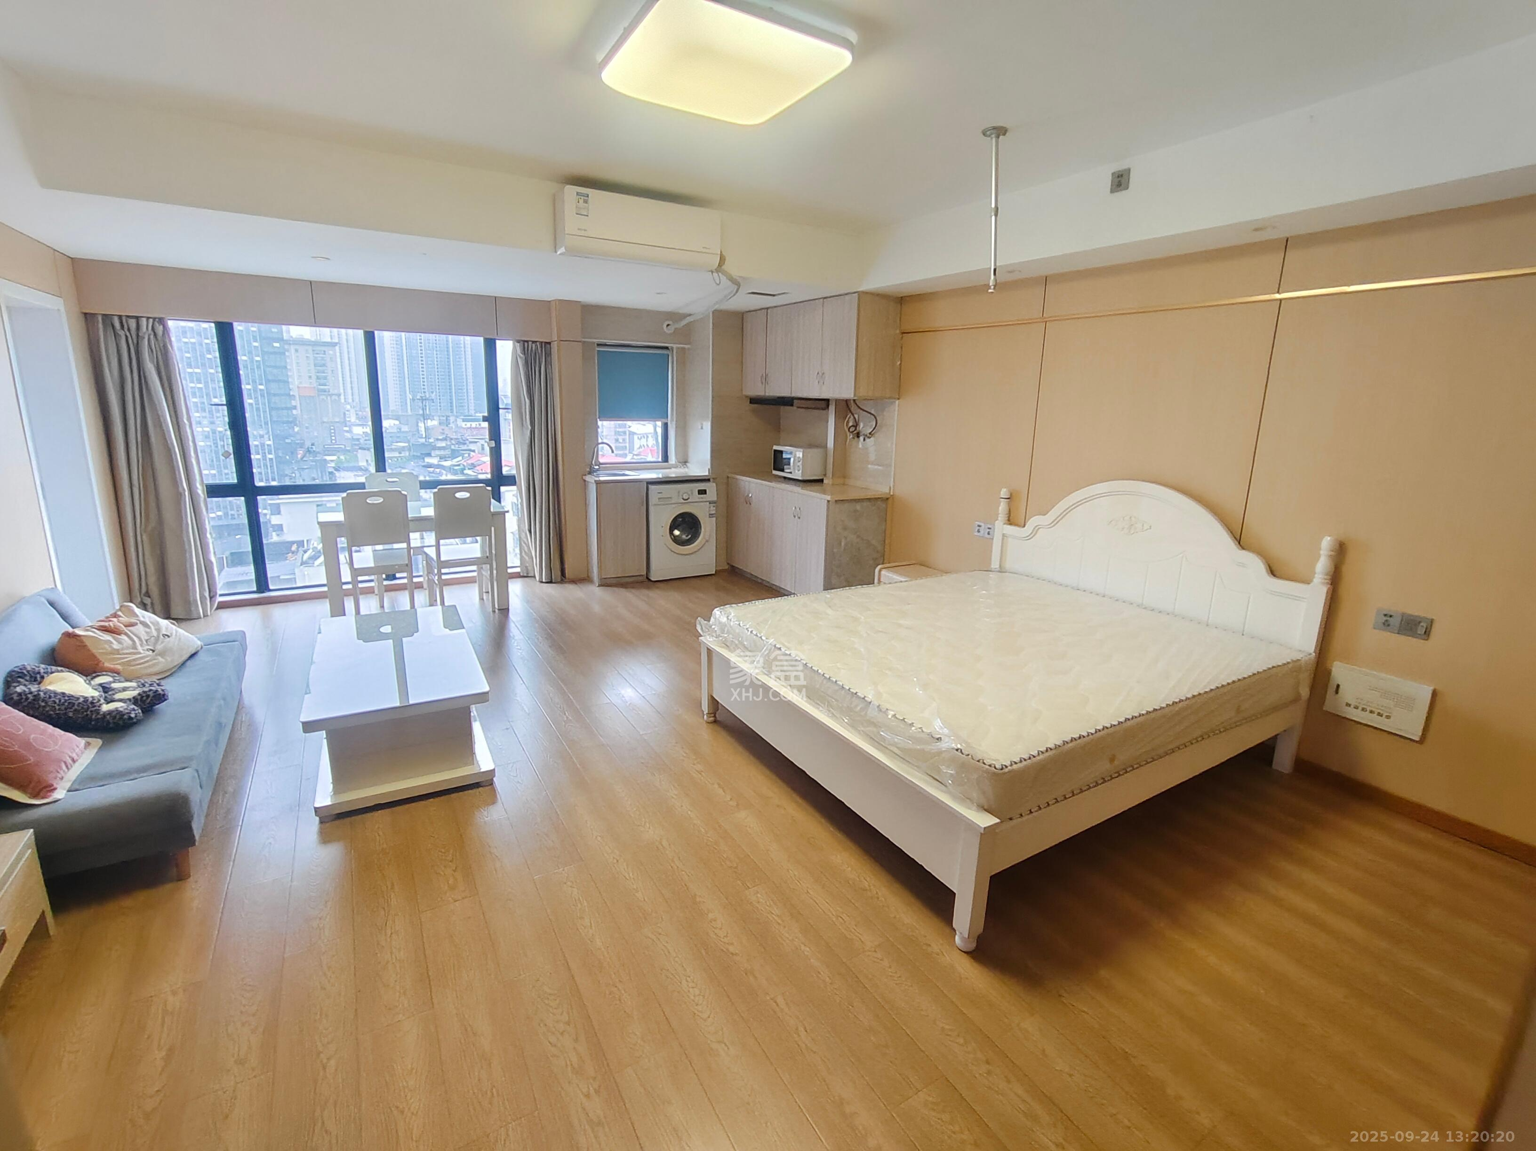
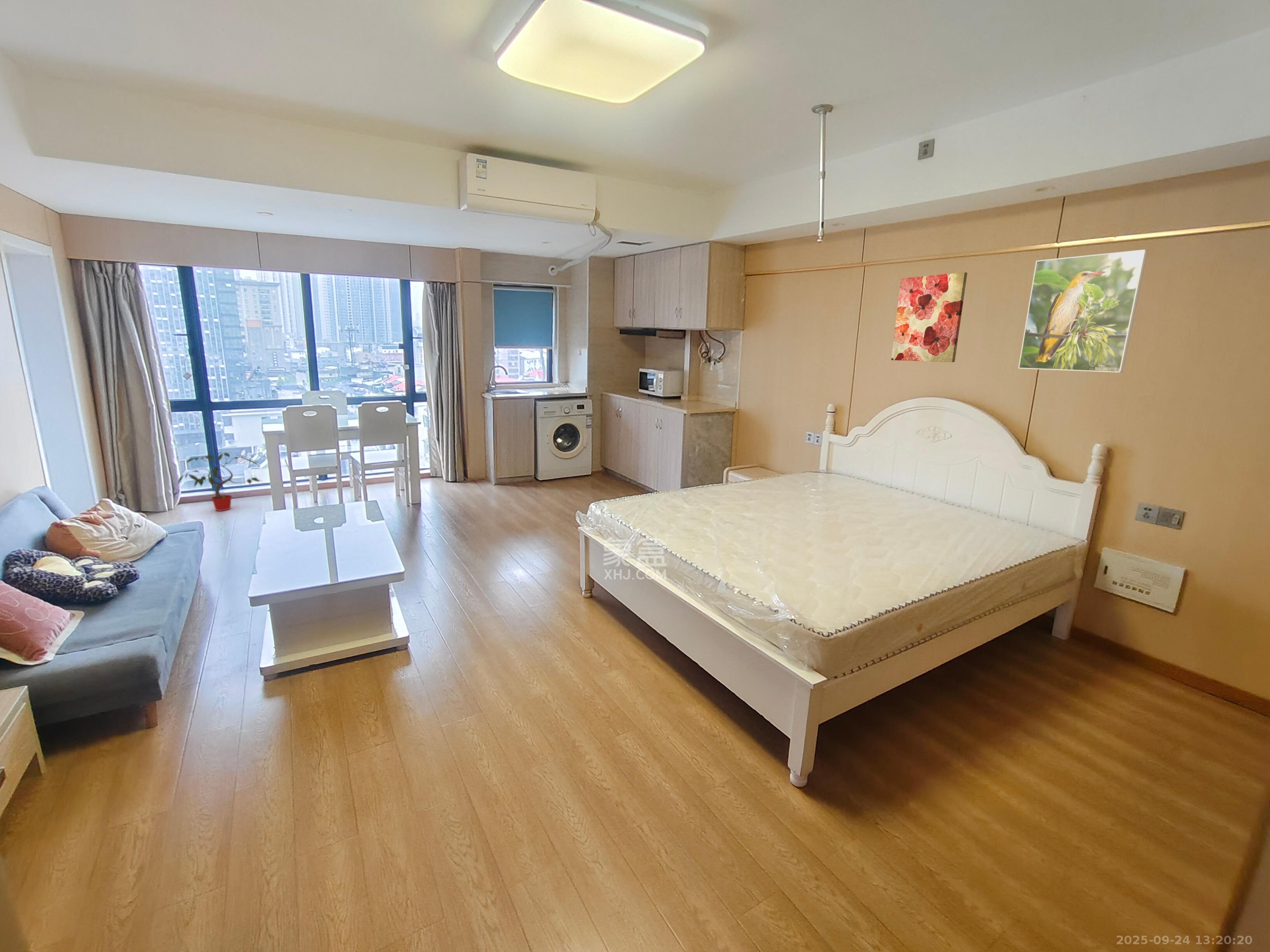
+ potted plant [177,451,264,511]
+ wall art [891,272,968,362]
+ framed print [1018,249,1148,373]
